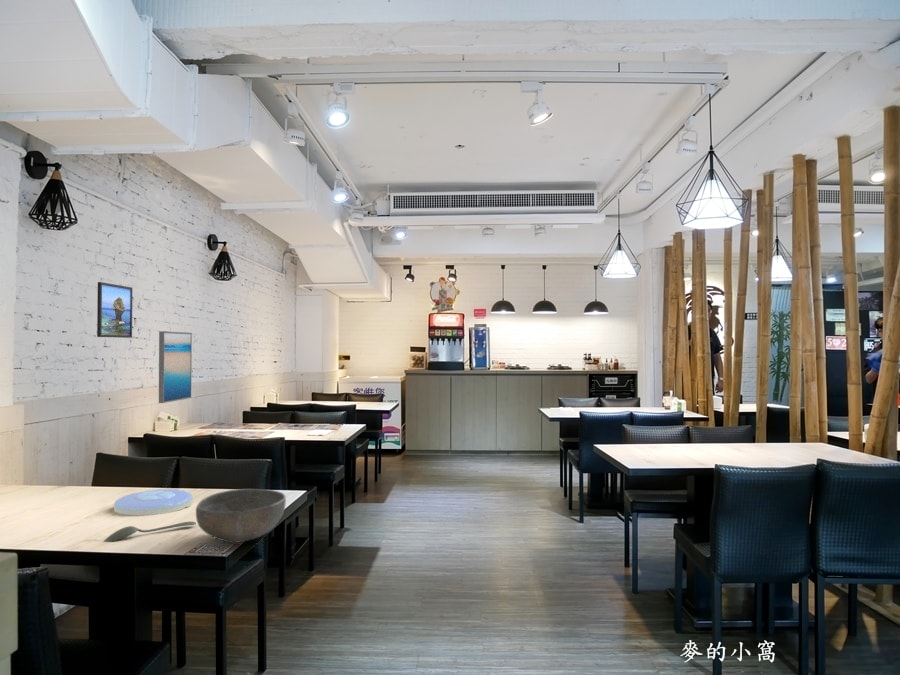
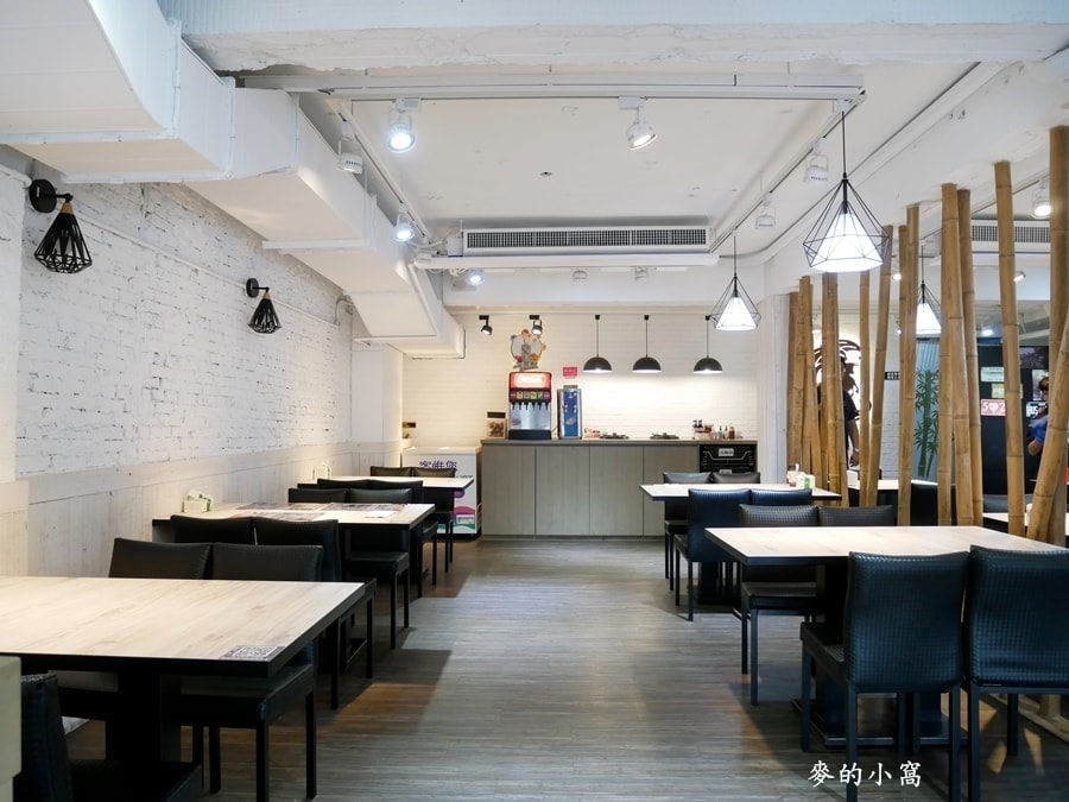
- plate [113,488,194,516]
- bowl [195,488,287,543]
- wall art [158,330,193,404]
- spoon [103,521,197,543]
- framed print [96,281,133,339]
